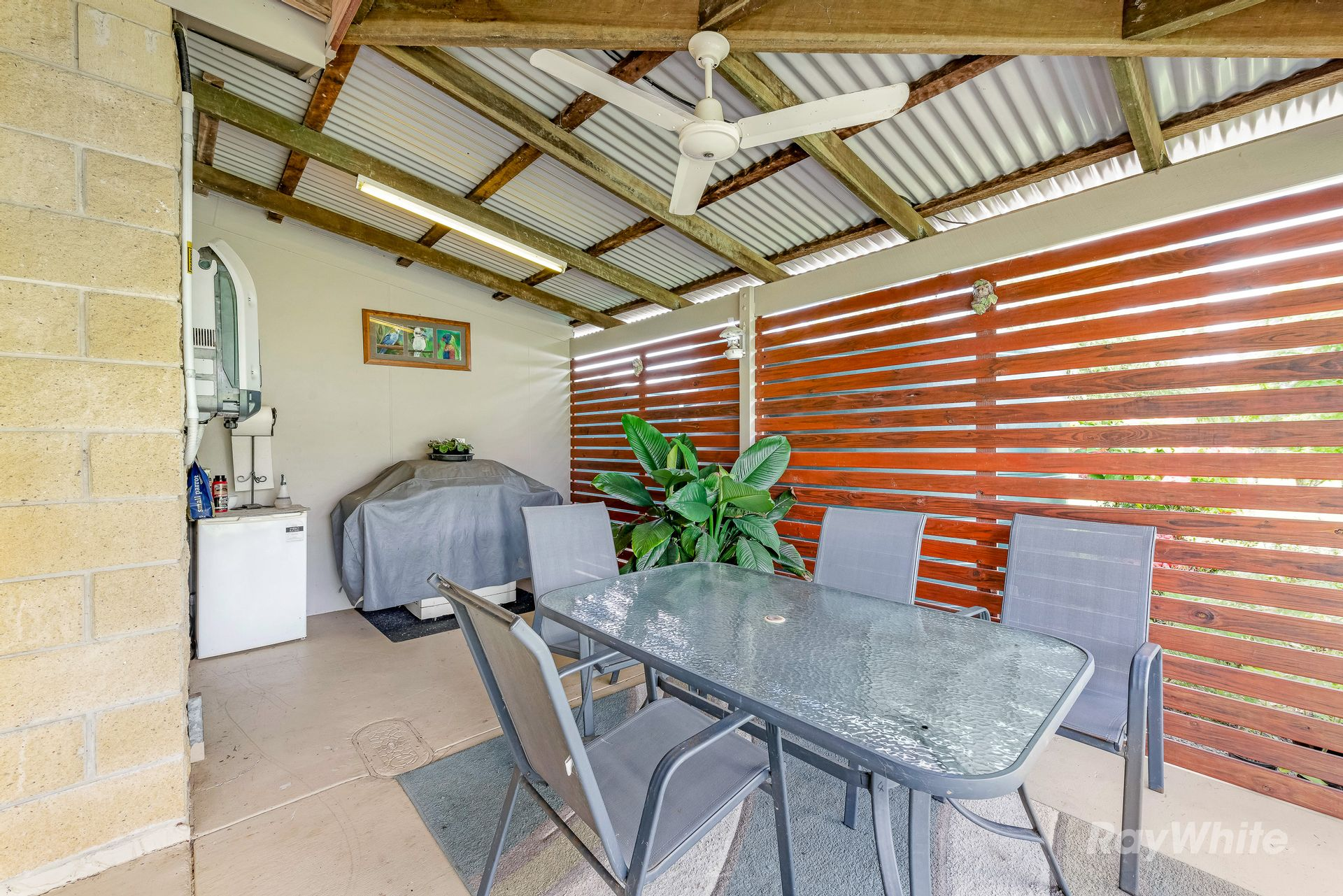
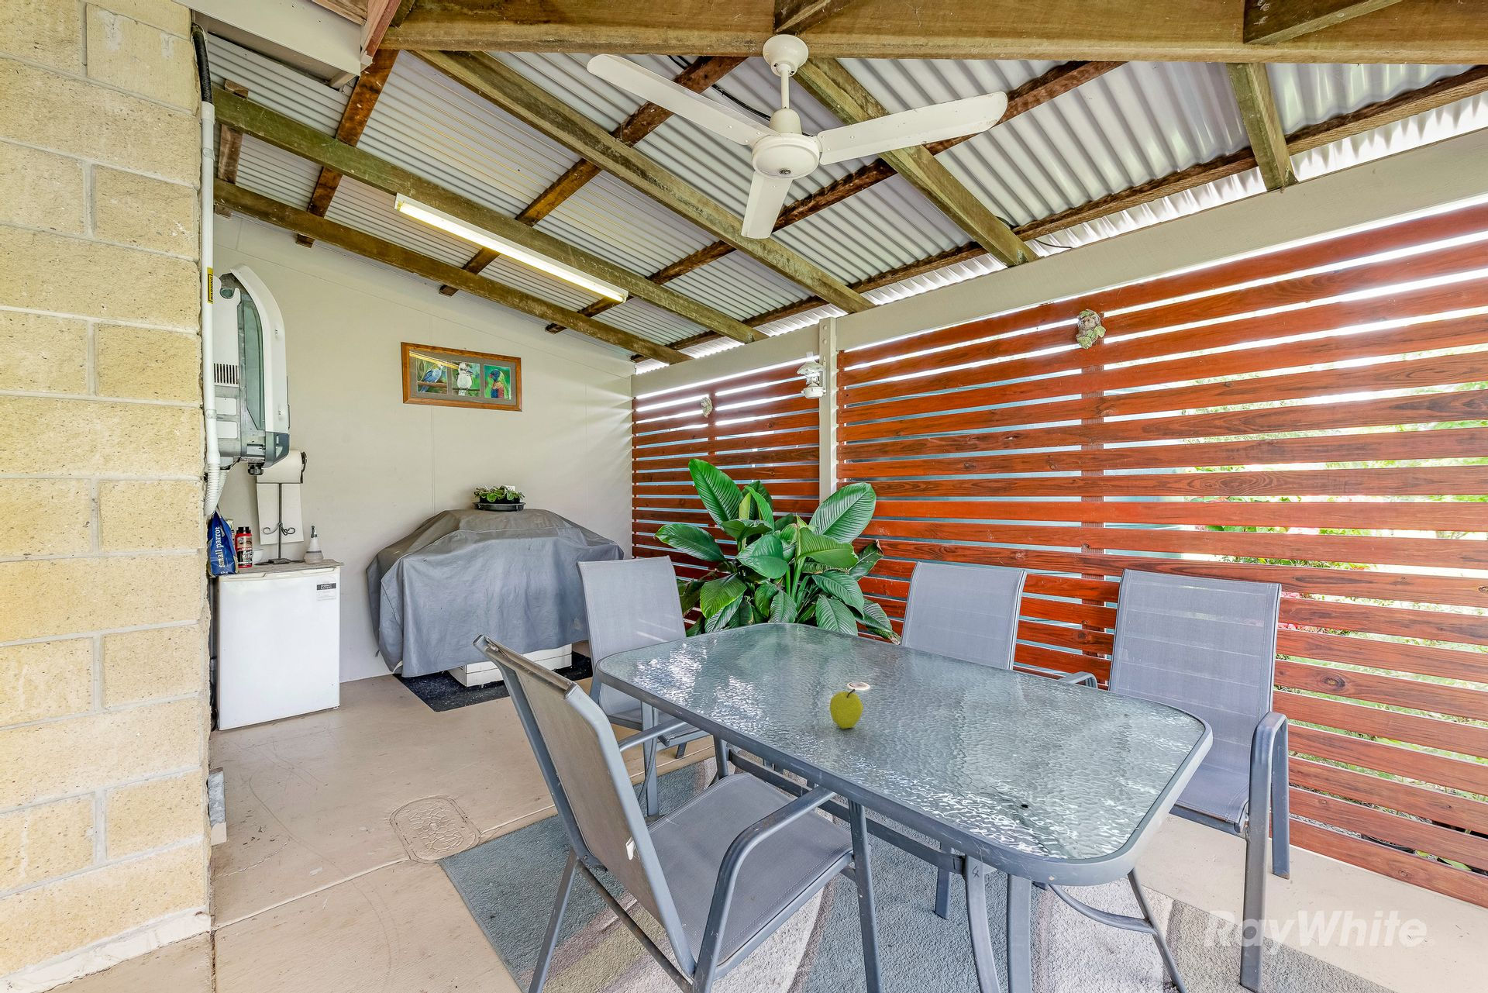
+ fruit [829,688,864,729]
